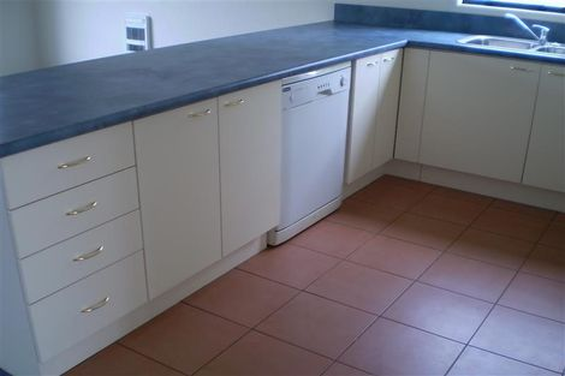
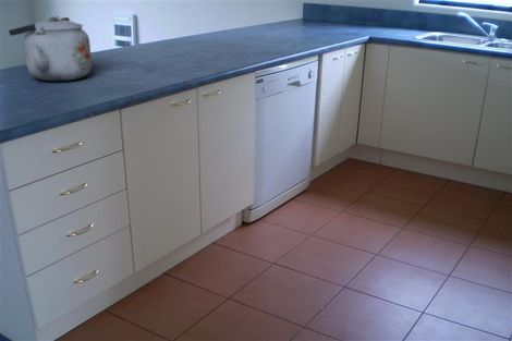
+ kettle [8,15,93,82]
